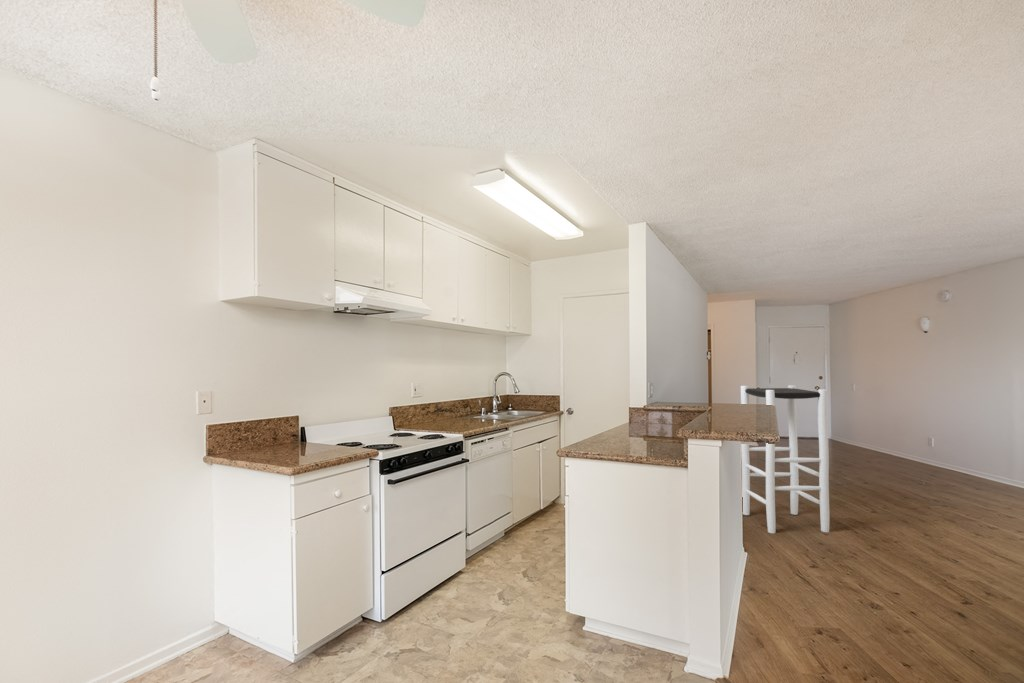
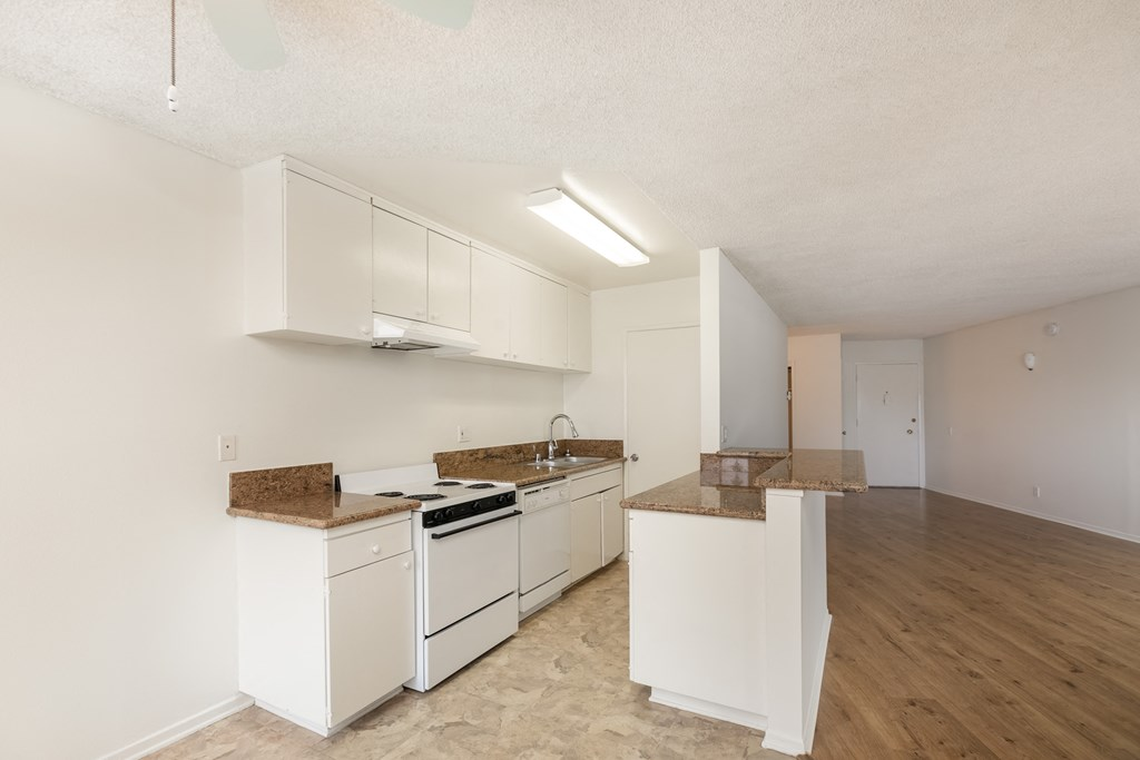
- bar stool [740,384,830,534]
